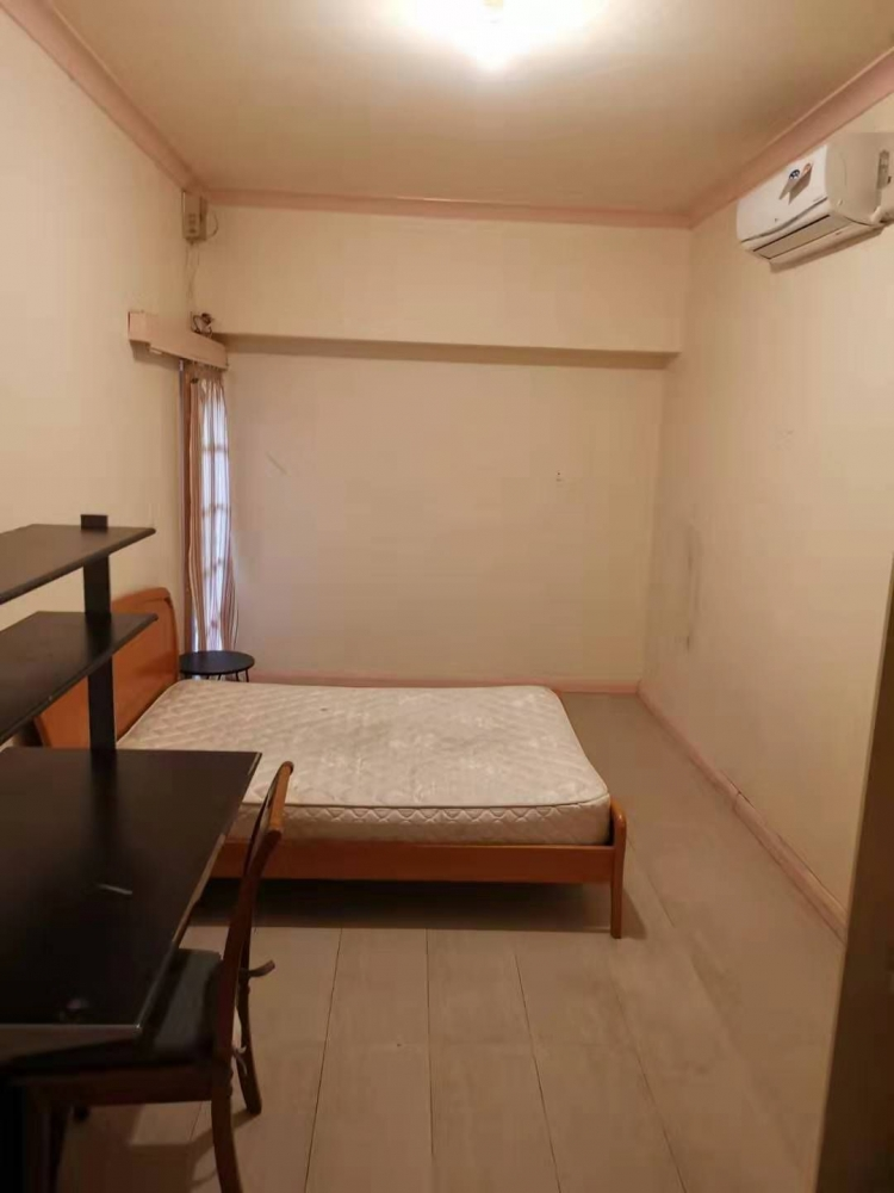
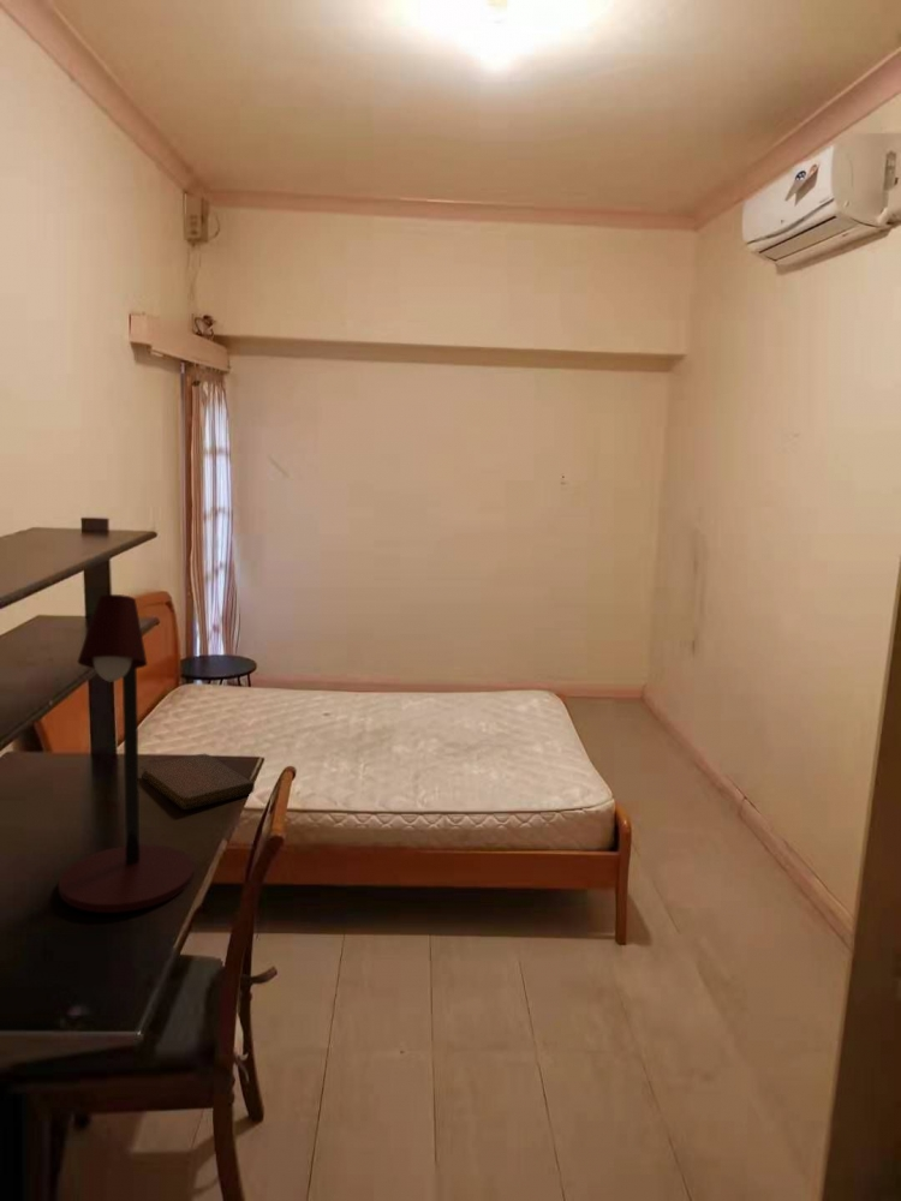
+ desk lamp [58,593,196,914]
+ notebook [139,753,256,811]
